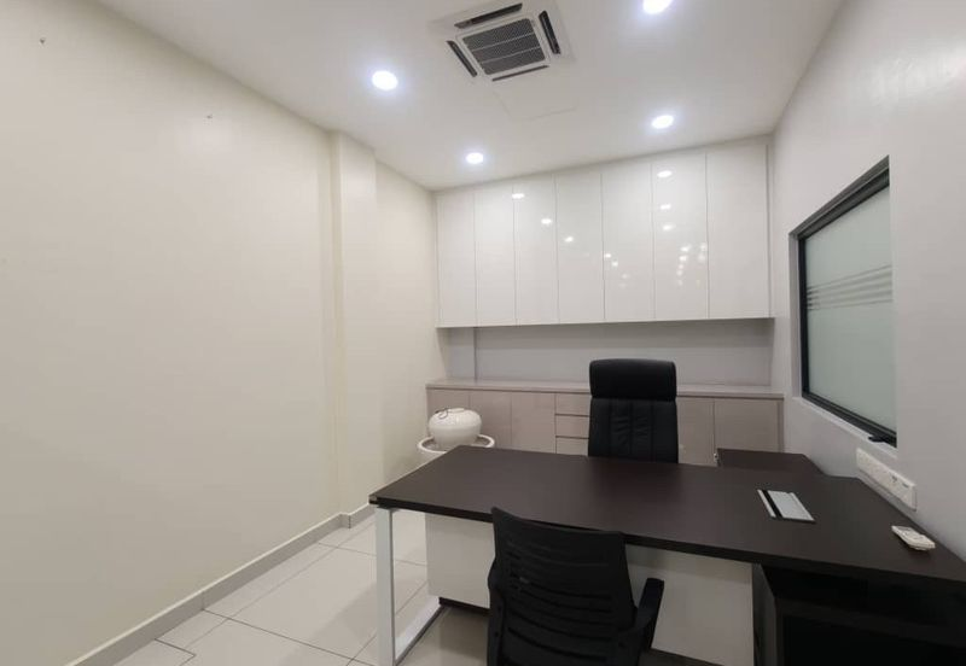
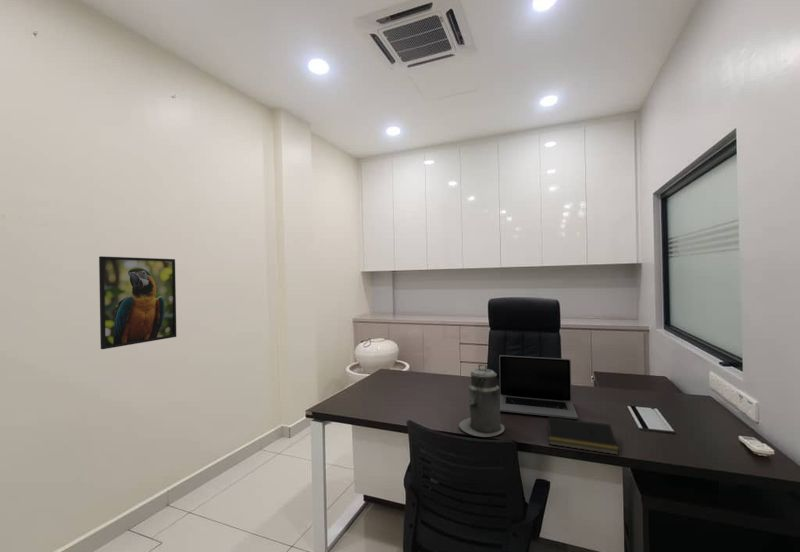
+ laptop [498,354,579,420]
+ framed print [98,255,177,350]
+ canister [458,363,506,438]
+ notepad [546,416,620,456]
